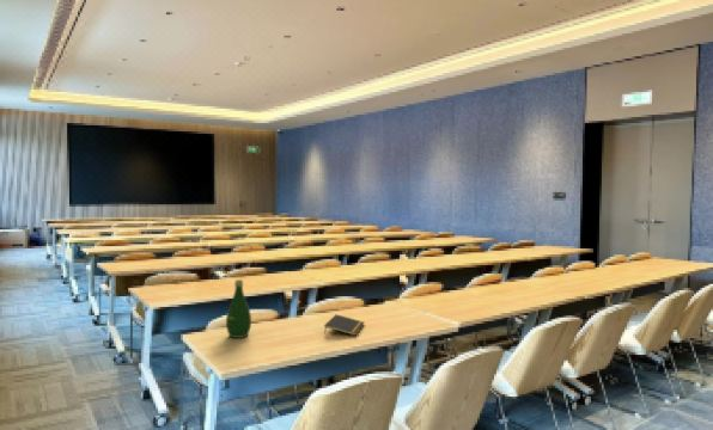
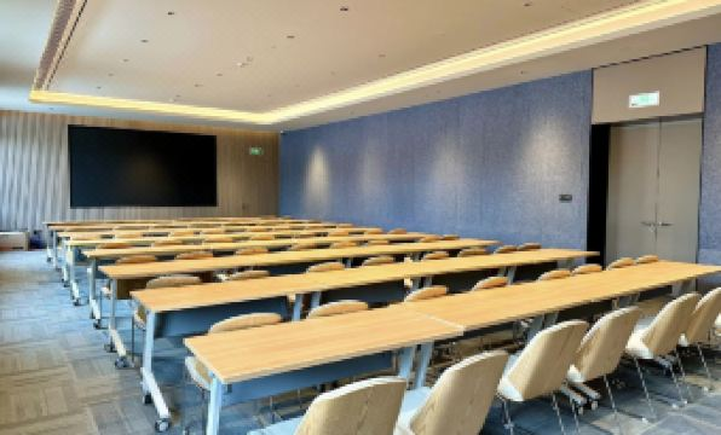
- notepad [323,313,365,337]
- bottle [225,278,252,339]
